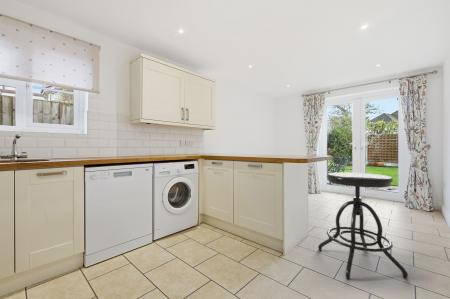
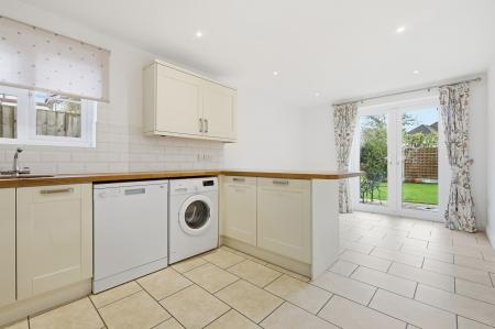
- stool [317,172,409,280]
